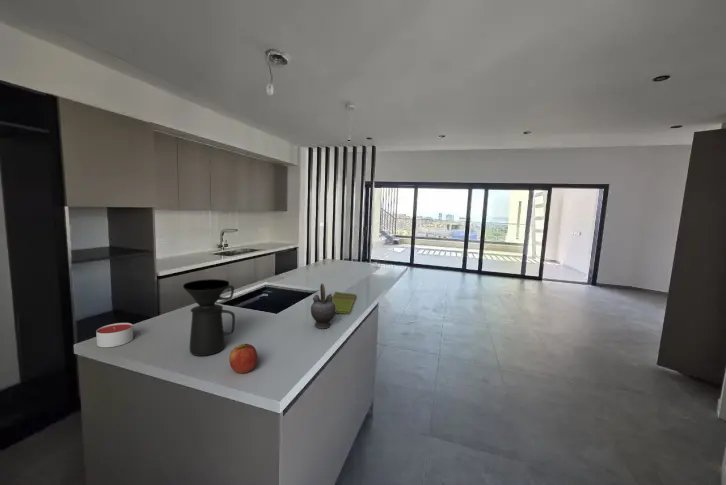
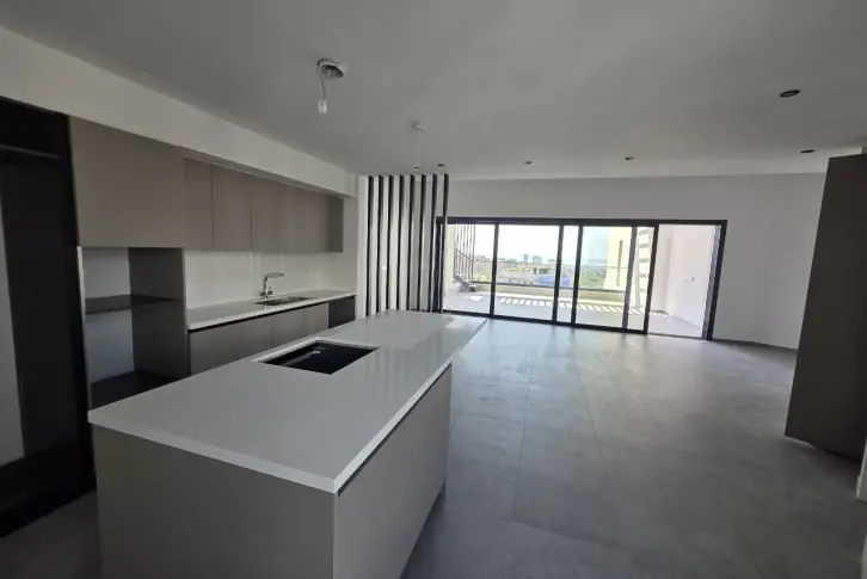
- candle [95,322,134,348]
- teapot [310,283,336,329]
- apple [228,343,258,374]
- coffee maker [182,278,236,357]
- dish towel [332,291,357,315]
